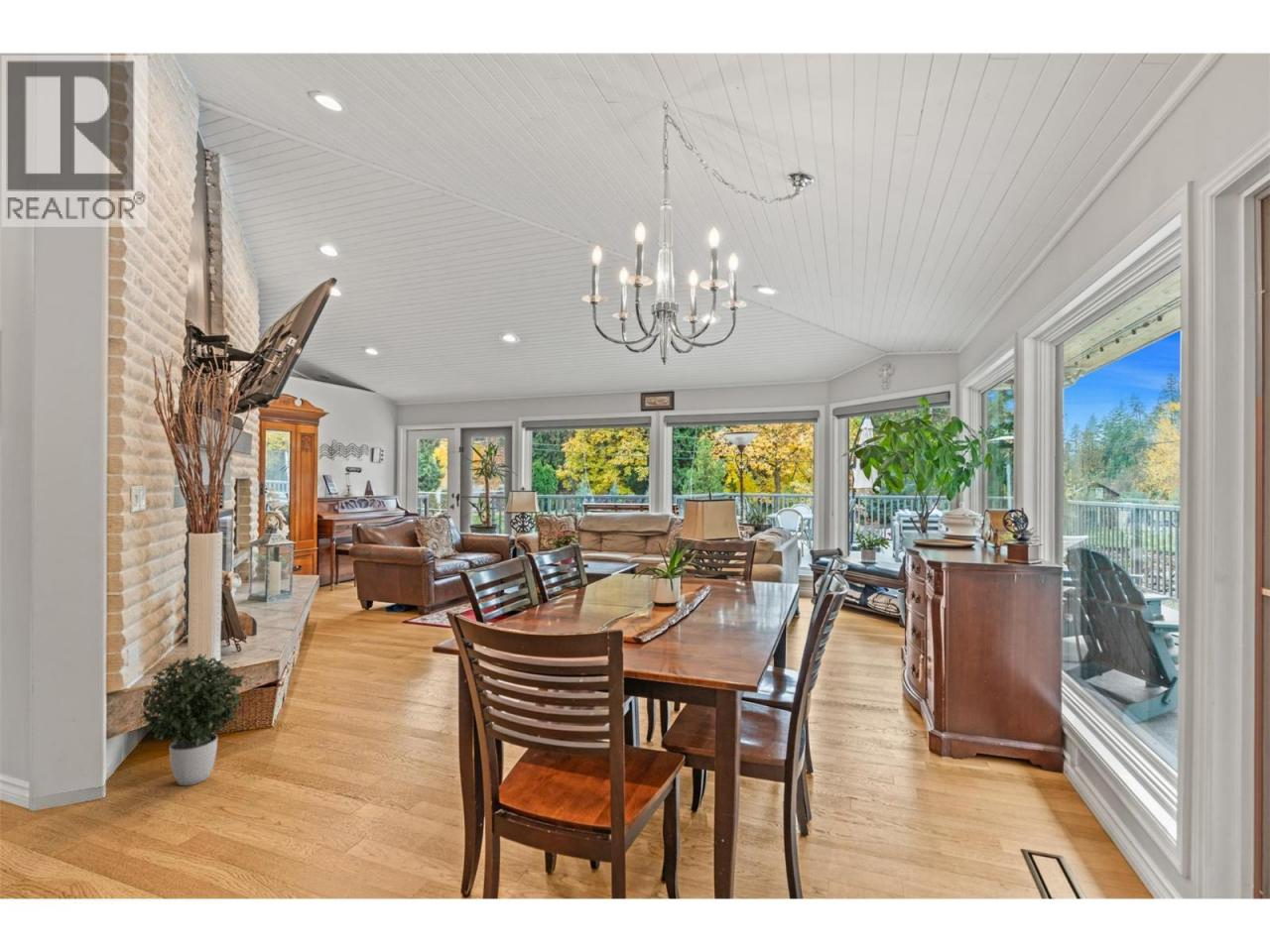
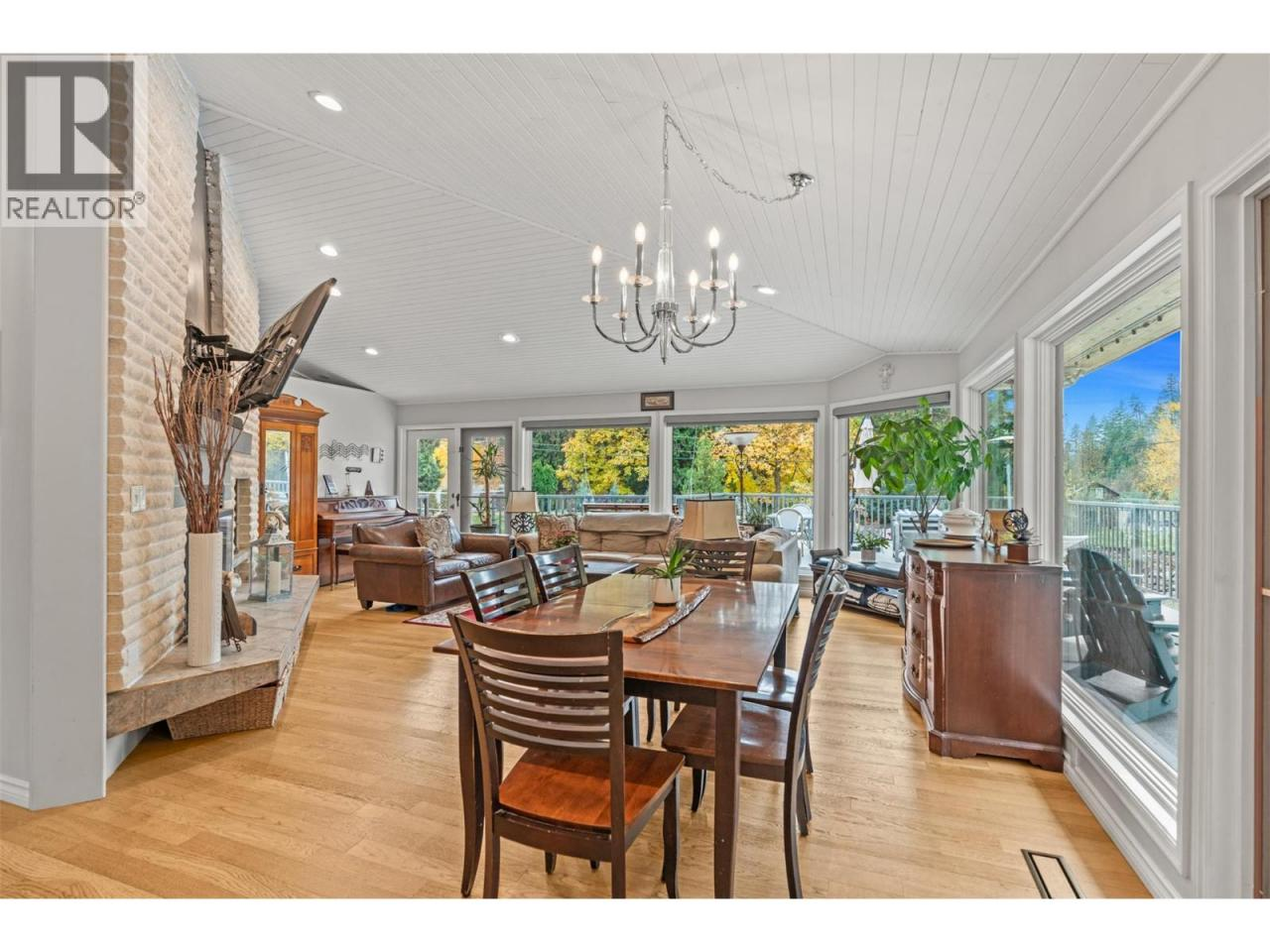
- potted plant [138,653,245,786]
